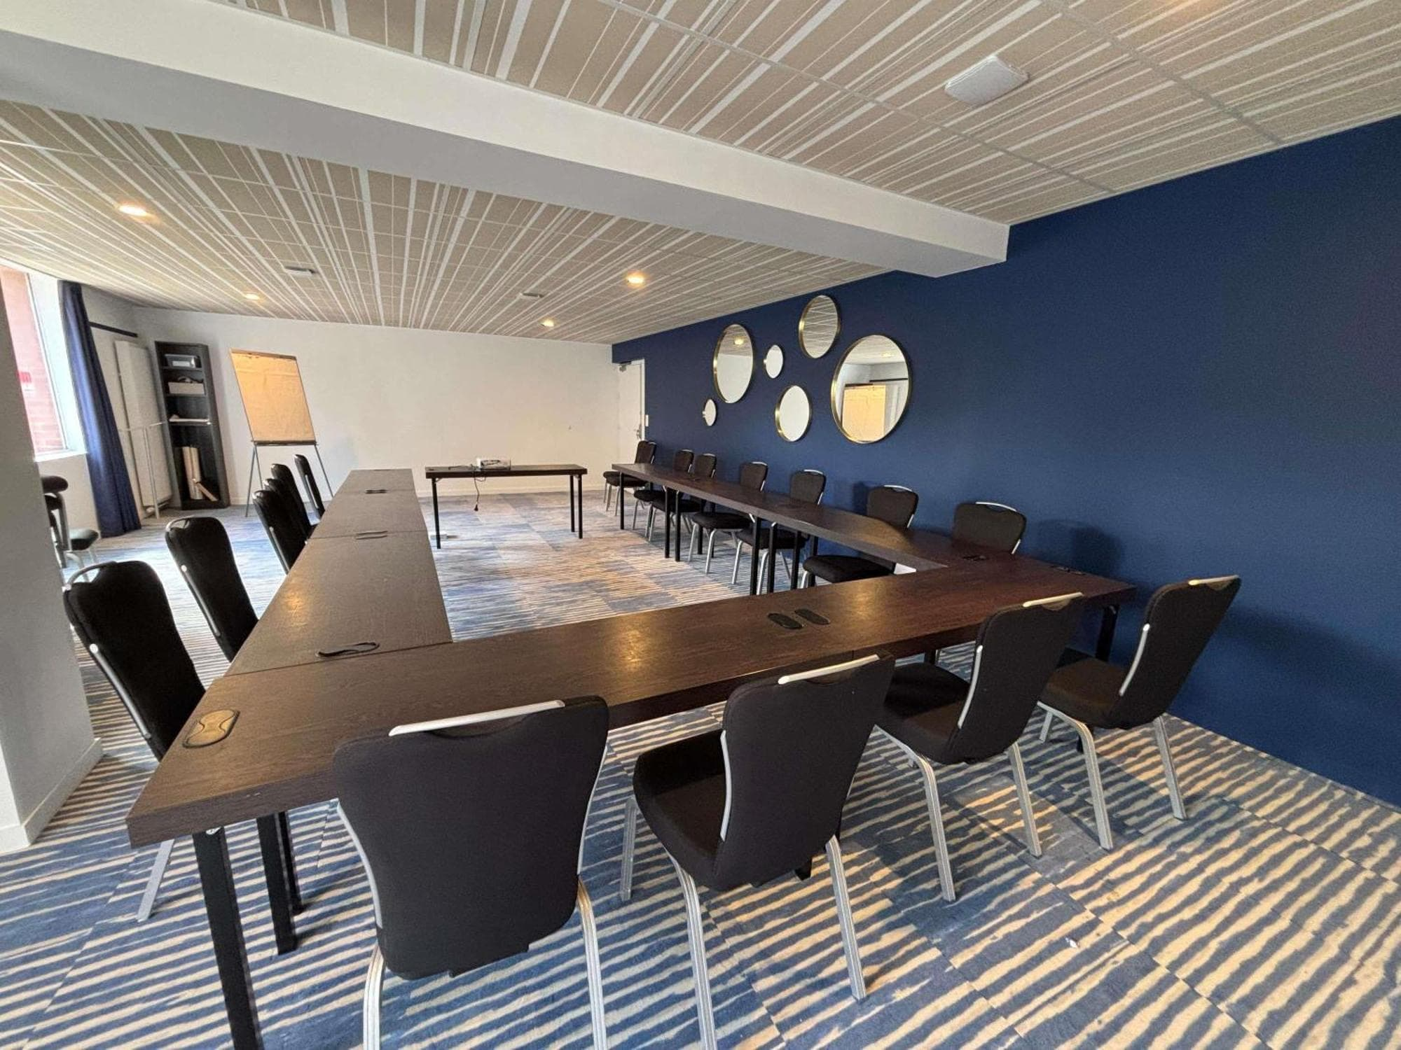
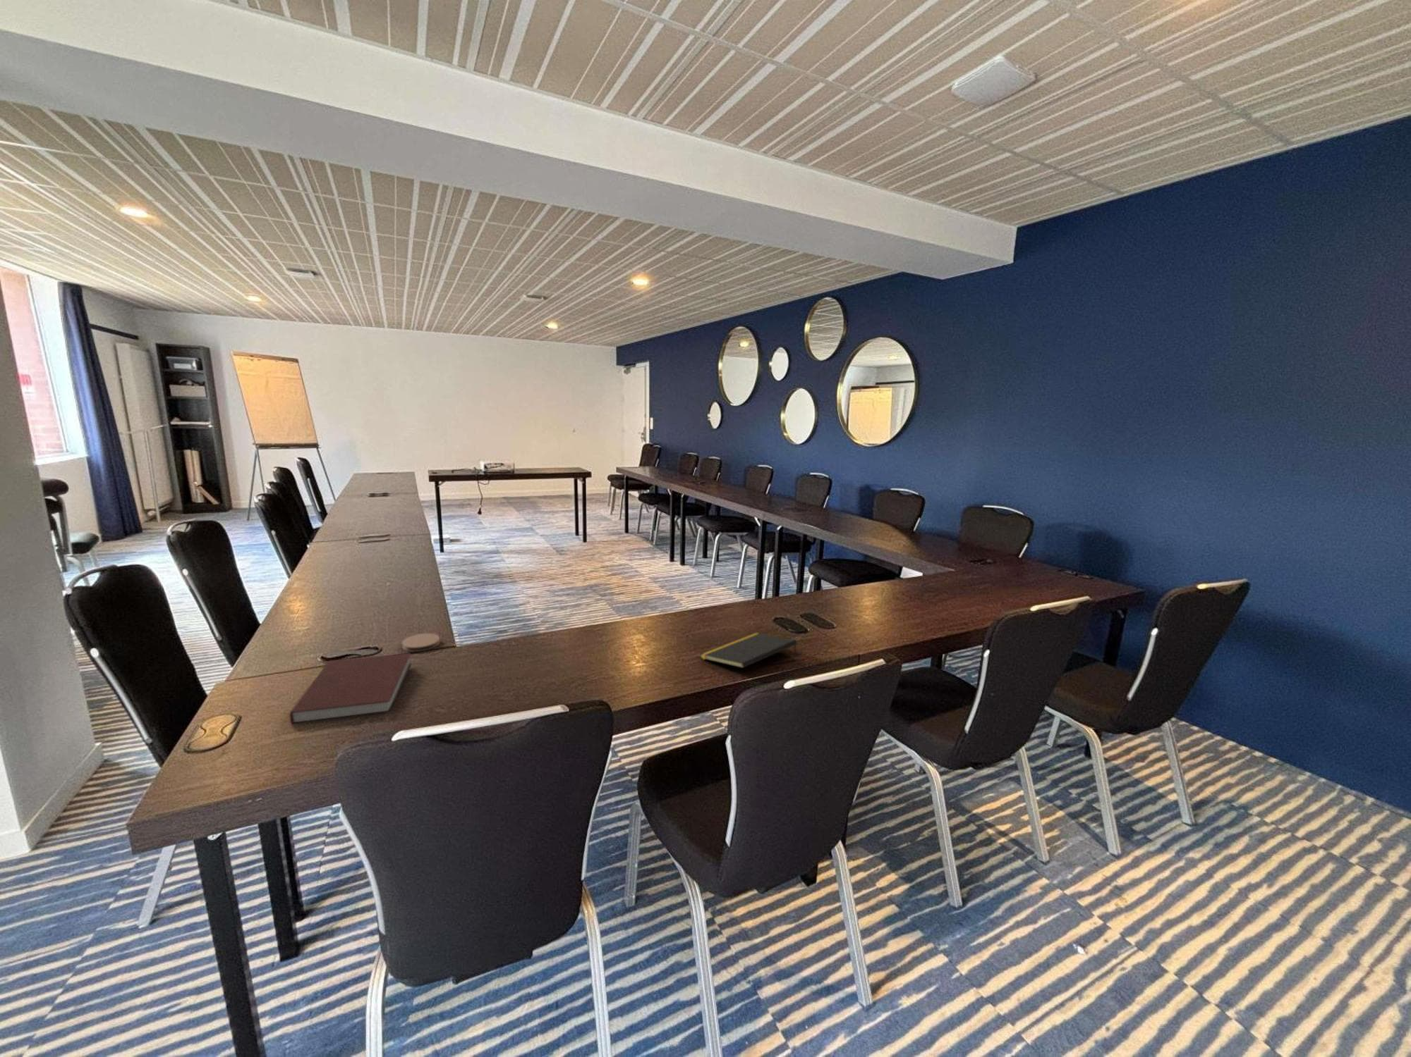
+ notepad [699,632,798,668]
+ notebook [289,653,412,724]
+ coaster [401,633,441,653]
